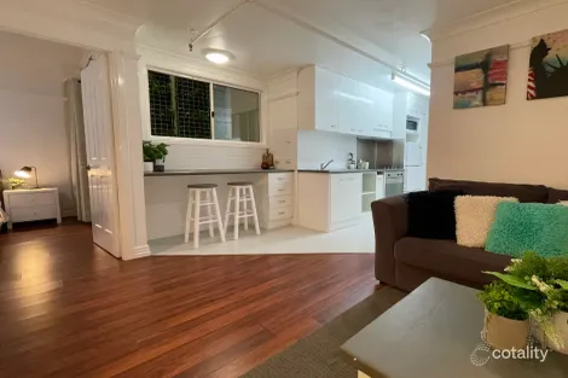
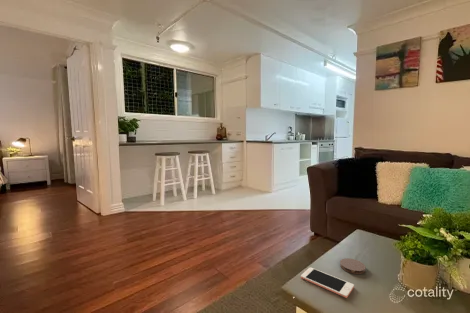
+ cell phone [300,266,355,299]
+ coaster [339,257,367,275]
